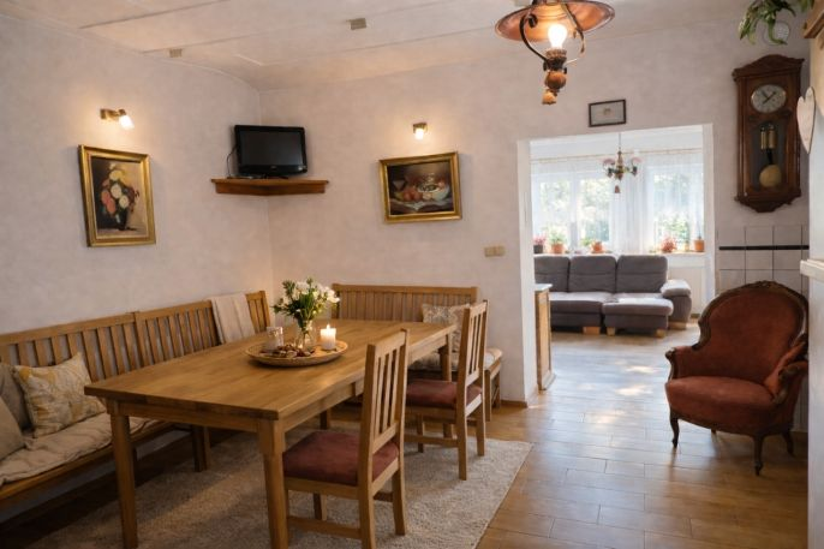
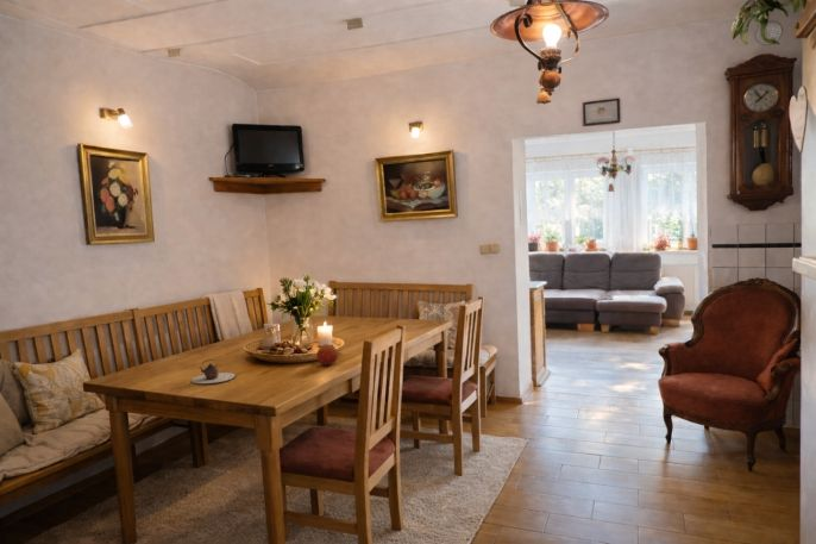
+ teapot [190,358,237,384]
+ fruit [315,343,339,367]
